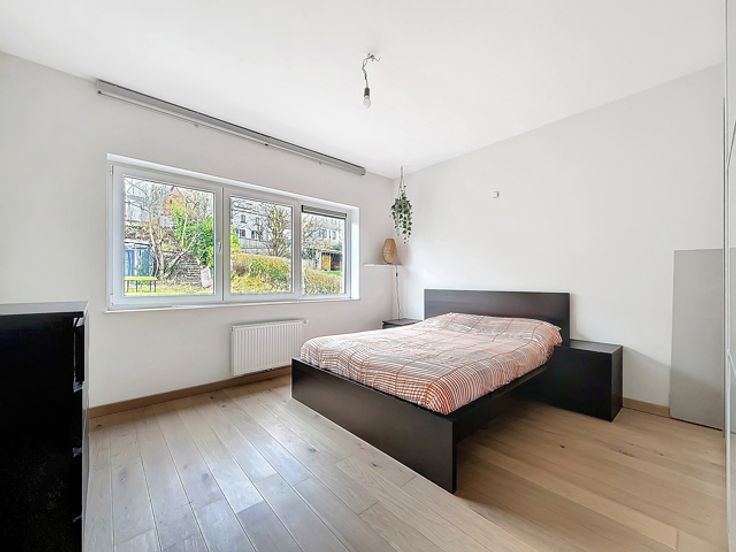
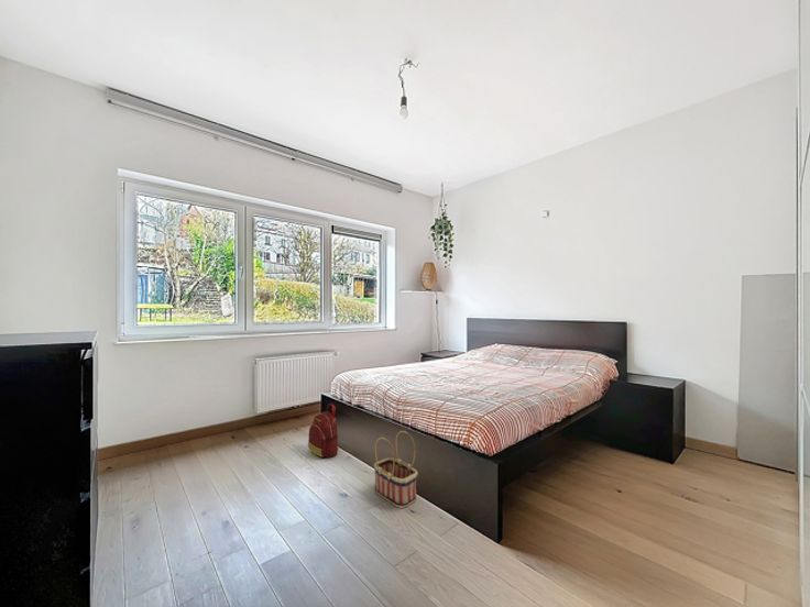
+ backpack [307,402,340,460]
+ basket [373,430,418,509]
